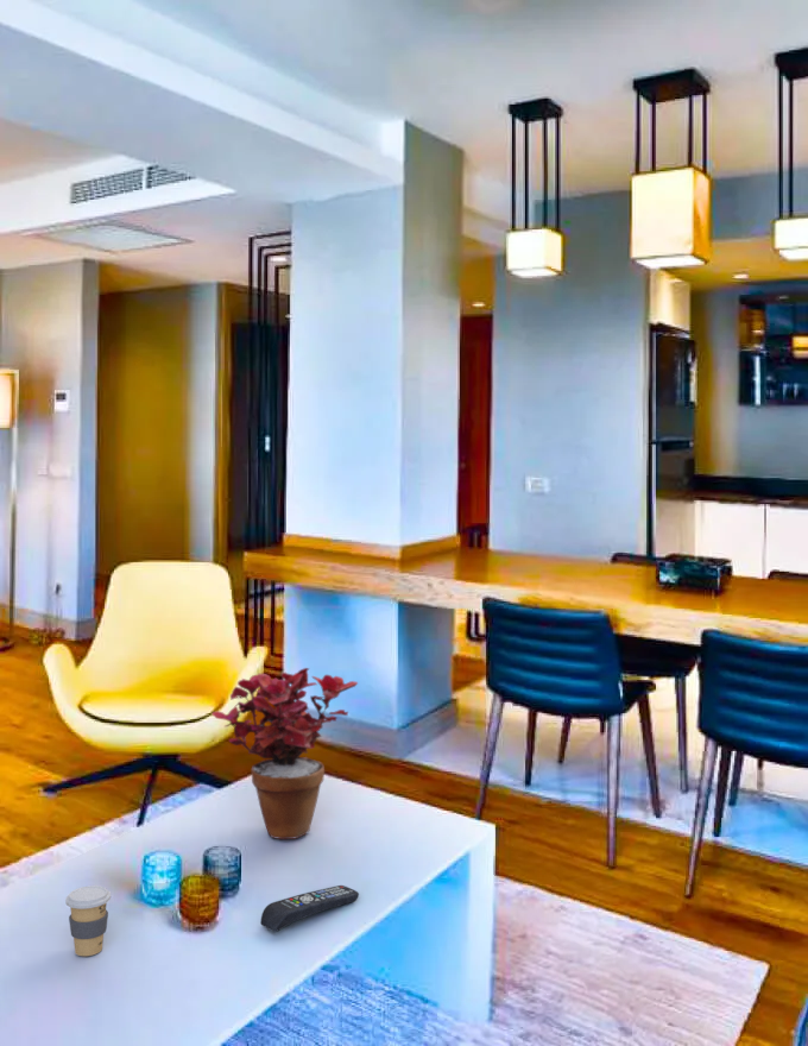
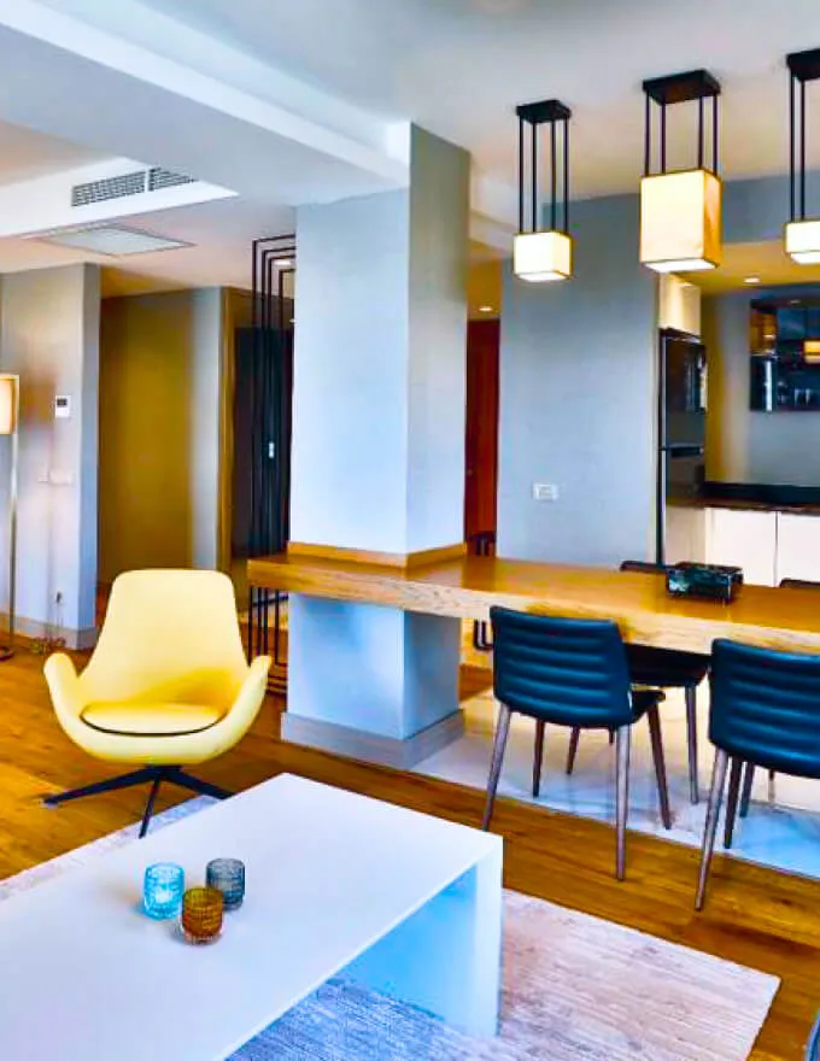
- potted plant [210,667,359,840]
- coffee cup [64,884,112,957]
- remote control [259,884,360,933]
